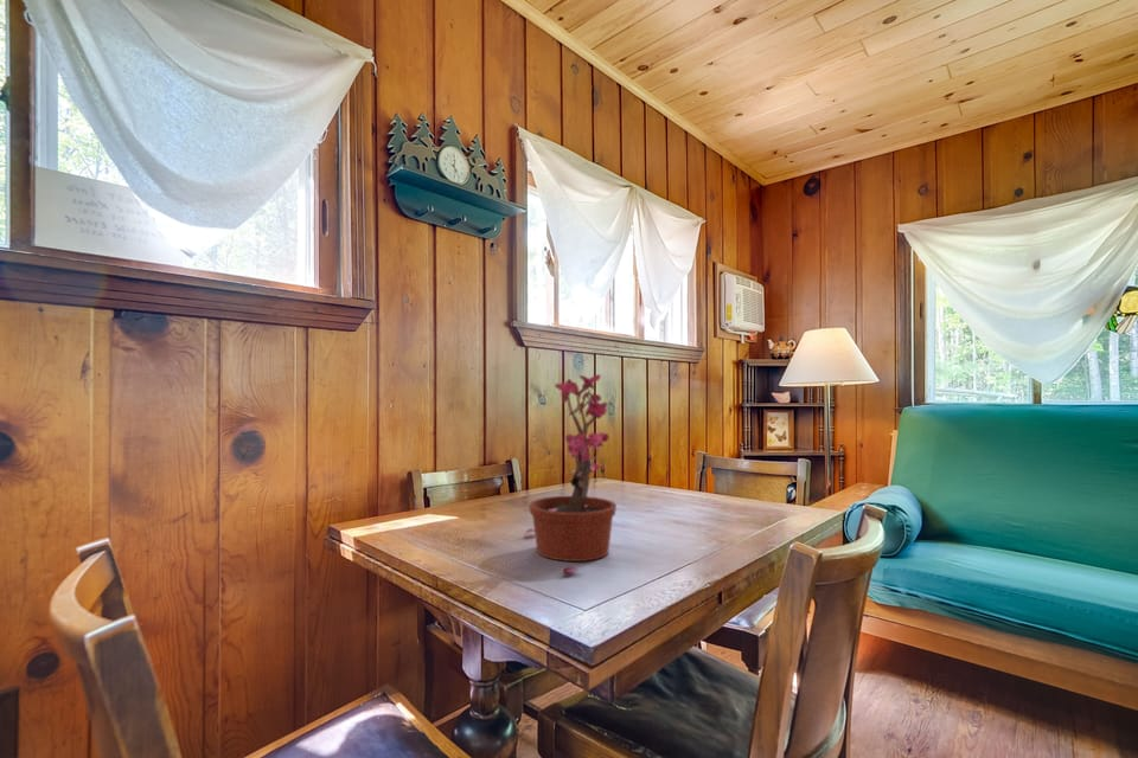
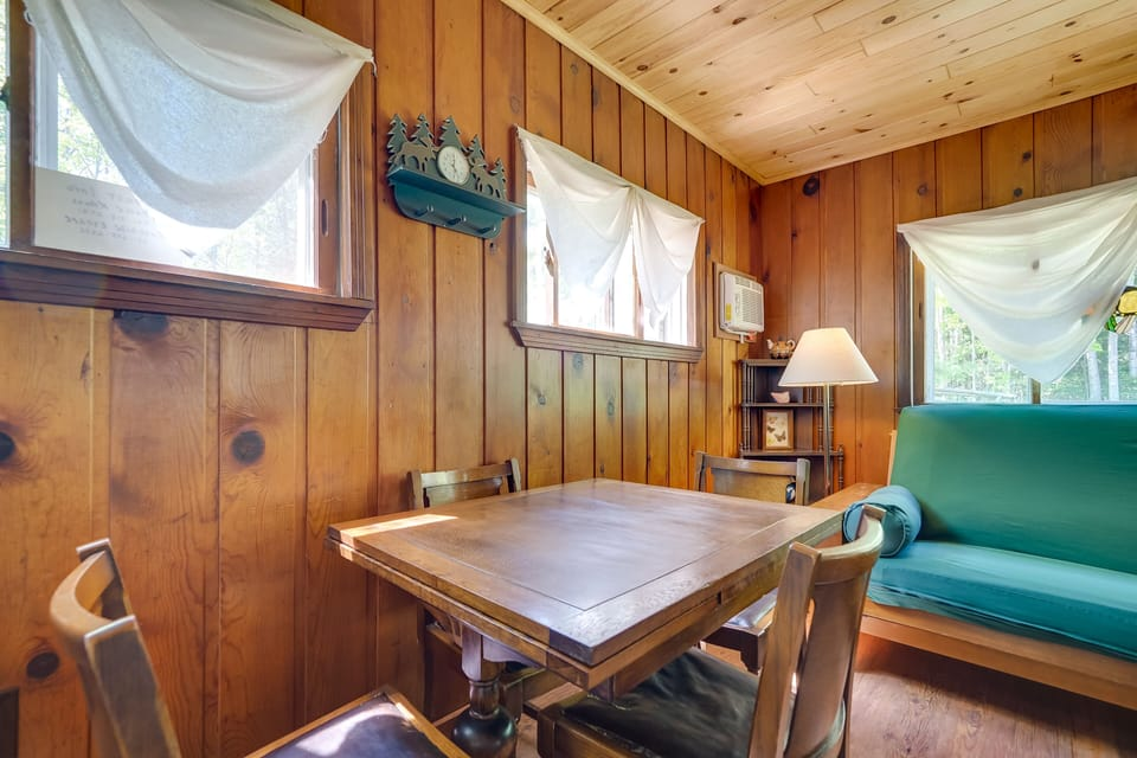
- potted plant [524,373,618,576]
